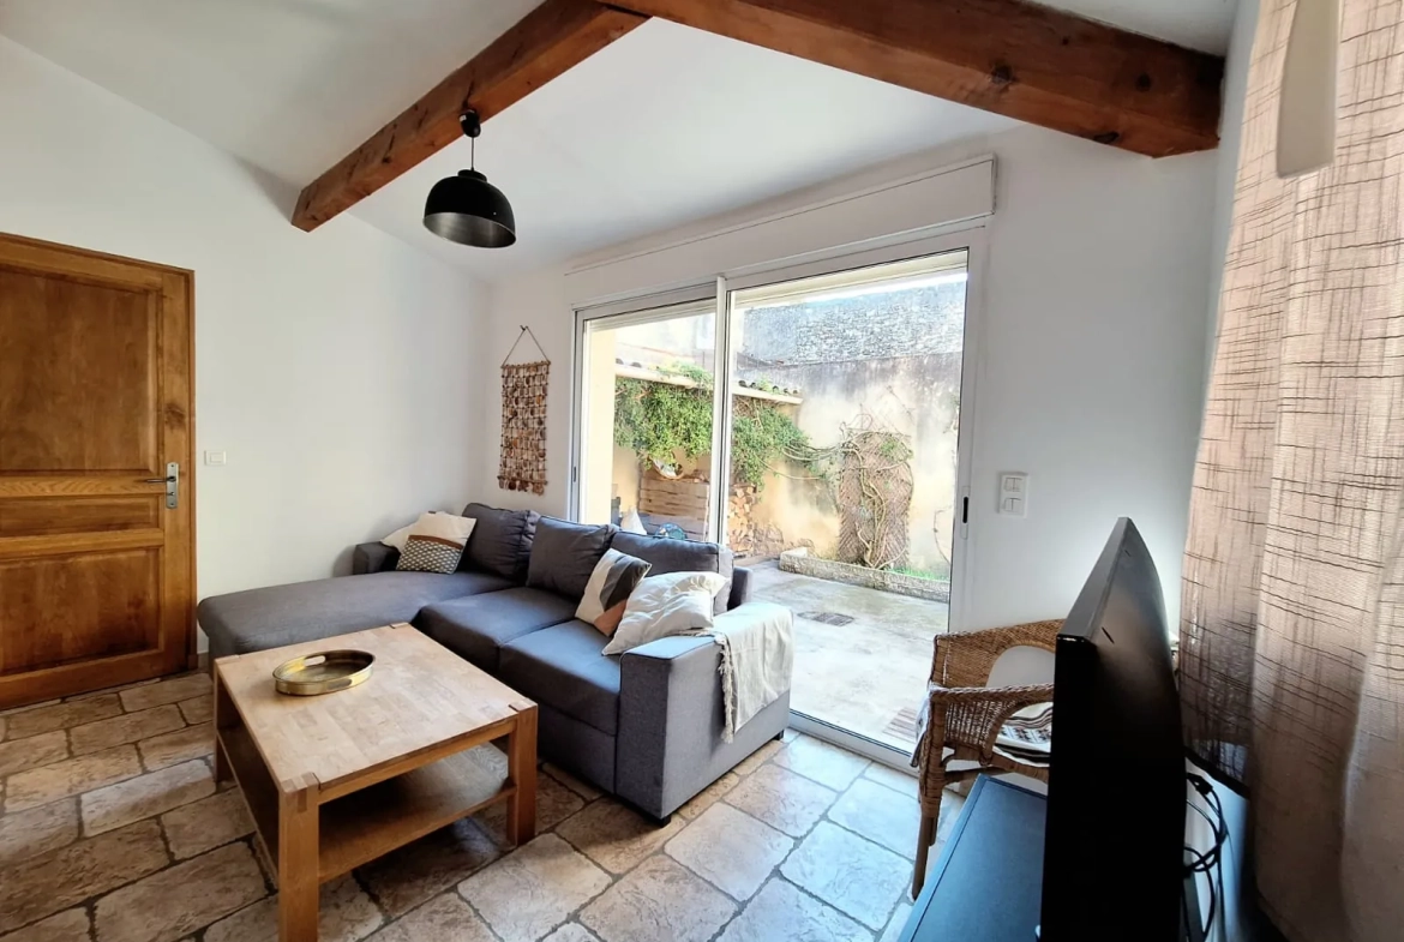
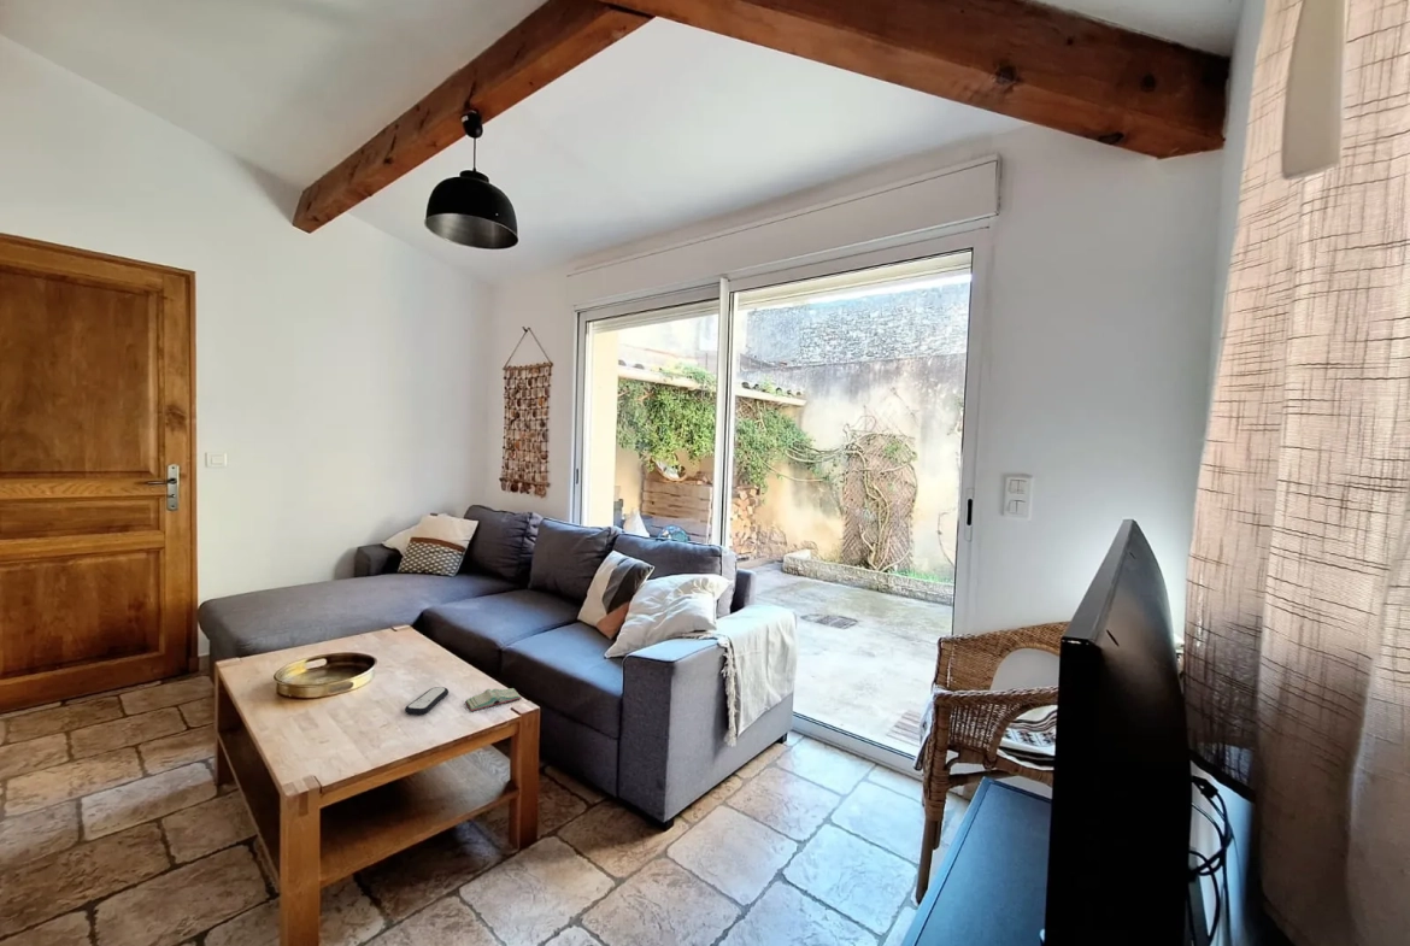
+ book [464,687,522,712]
+ remote control [404,686,450,716]
